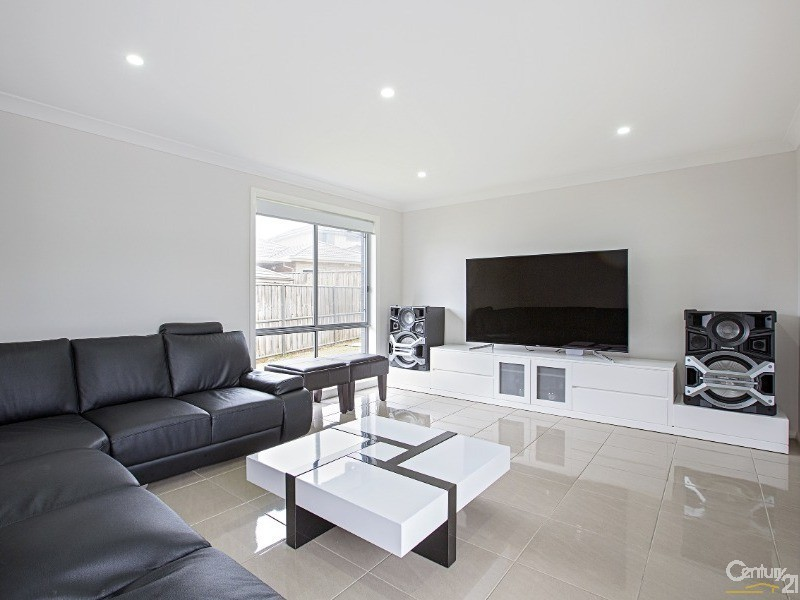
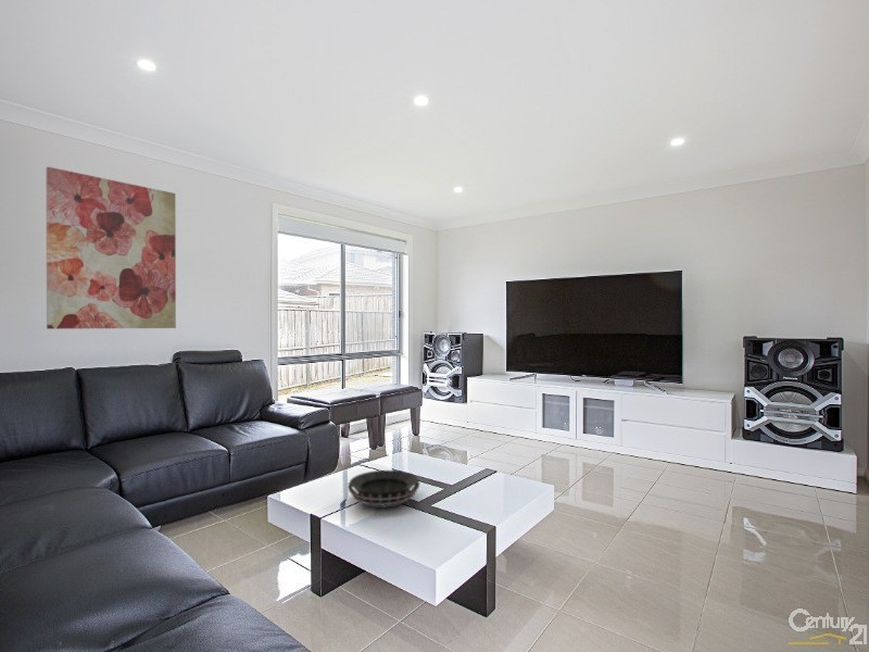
+ wall art [45,166,177,330]
+ decorative bowl [347,469,421,507]
